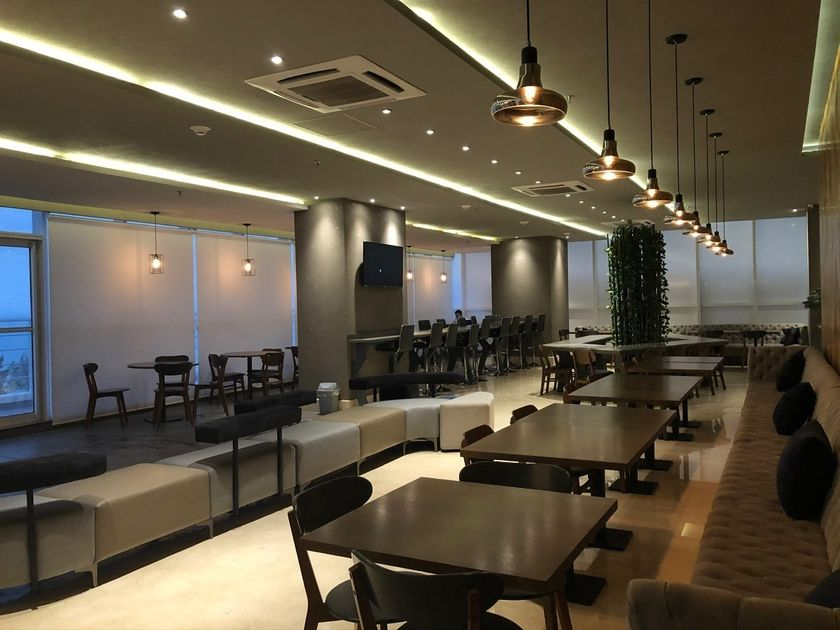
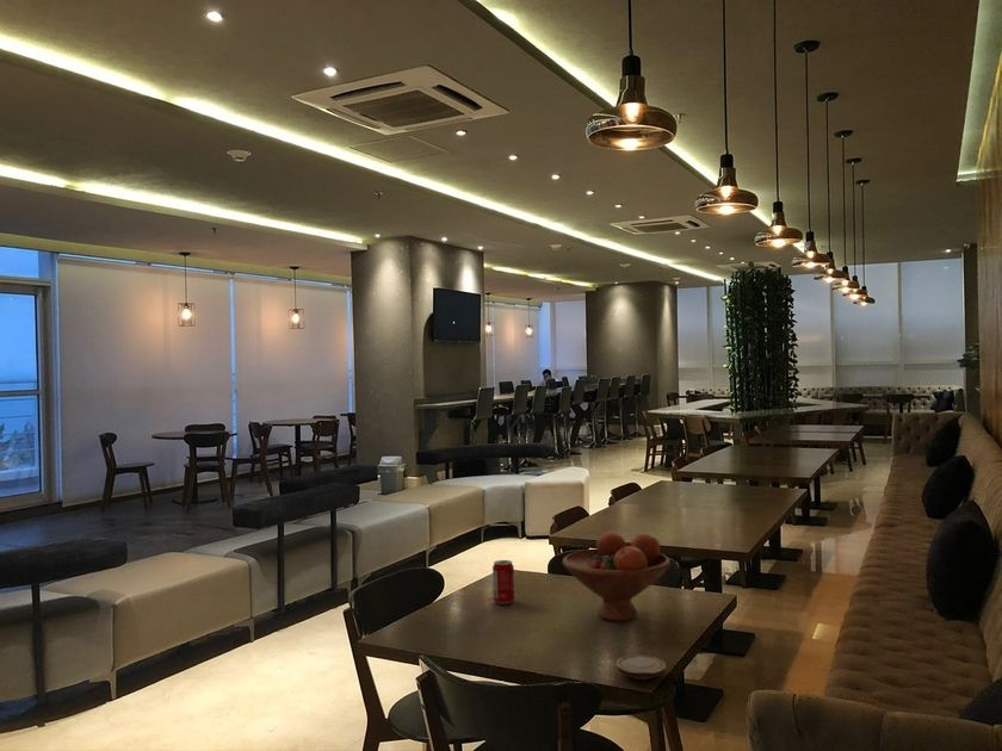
+ wood slice [614,654,667,681]
+ fruit bowl [561,530,672,622]
+ beverage can [491,559,515,606]
